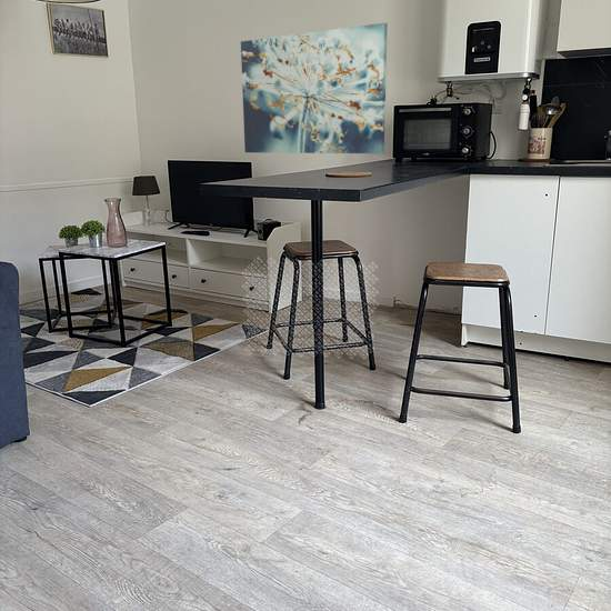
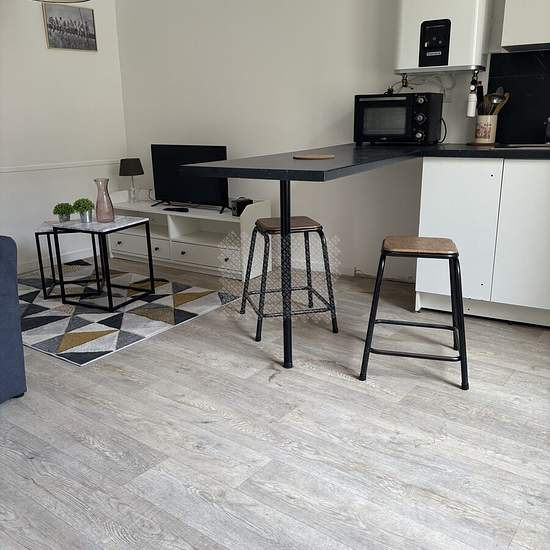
- wall art [240,22,388,154]
